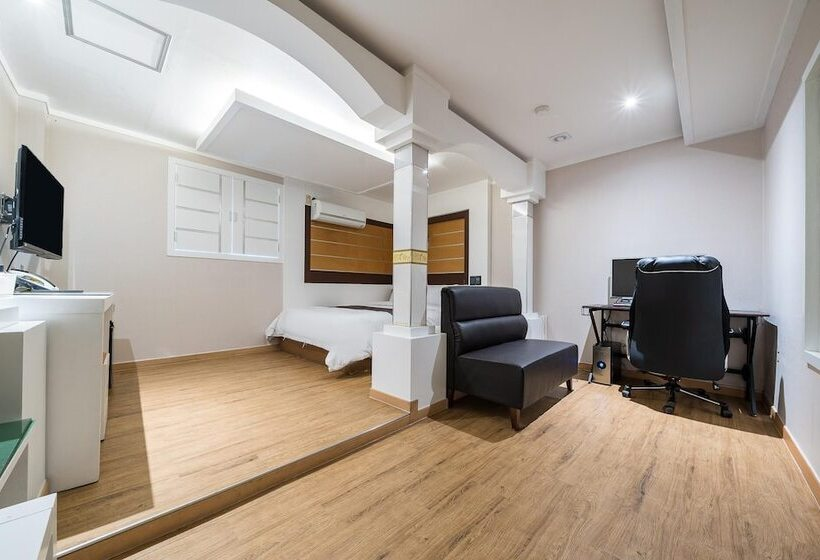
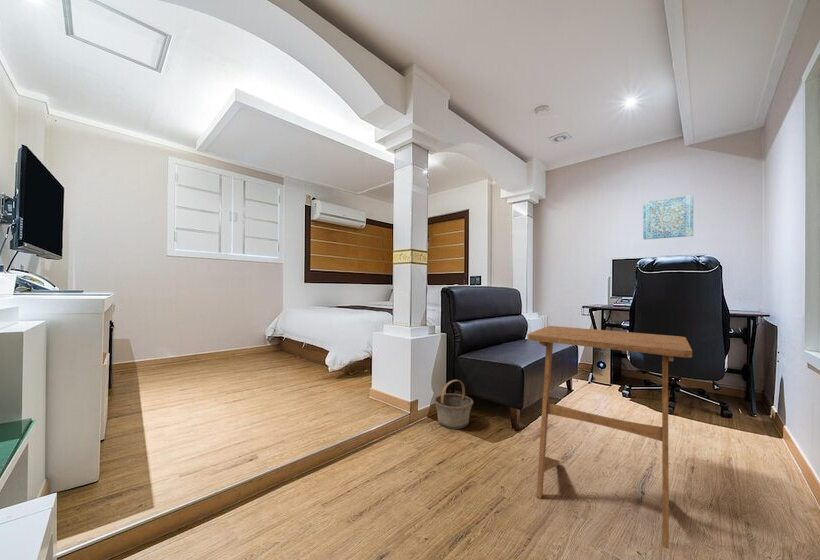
+ side table [526,325,693,550]
+ wall art [642,194,694,241]
+ basket [433,379,474,430]
